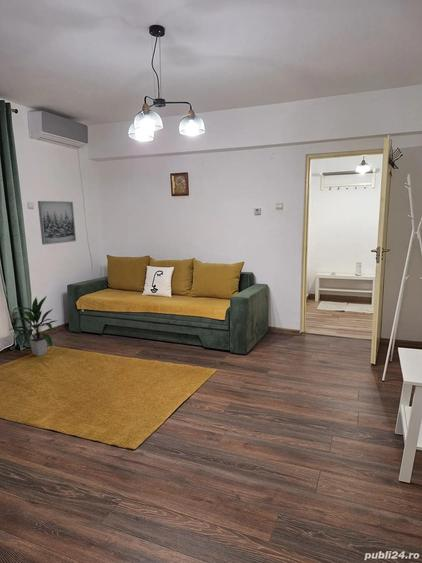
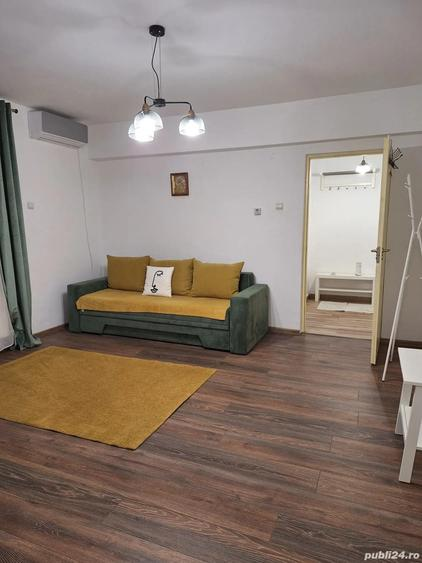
- indoor plant [9,296,58,357]
- wall art [37,200,77,246]
